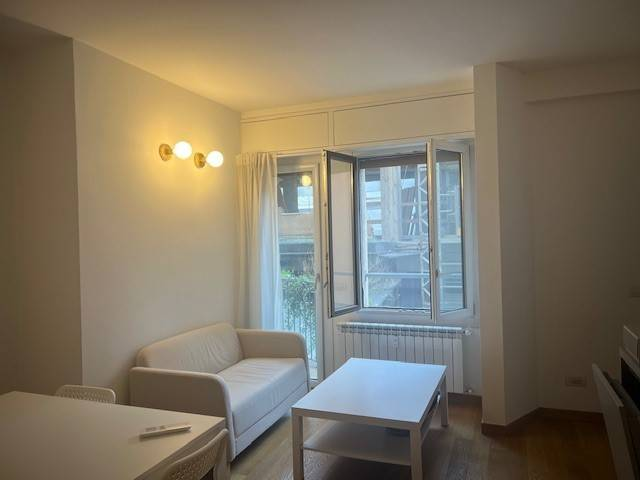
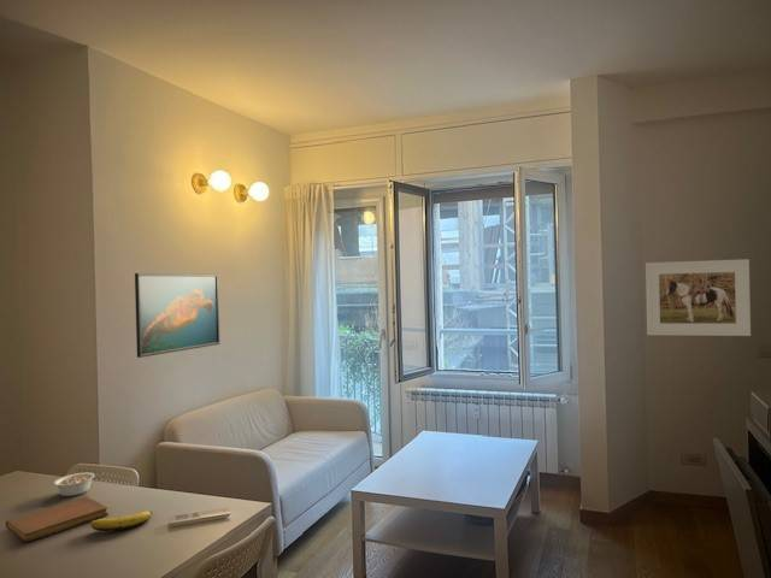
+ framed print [134,272,220,359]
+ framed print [645,258,752,337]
+ banana [89,509,152,532]
+ legume [53,470,104,497]
+ notebook [5,495,110,543]
